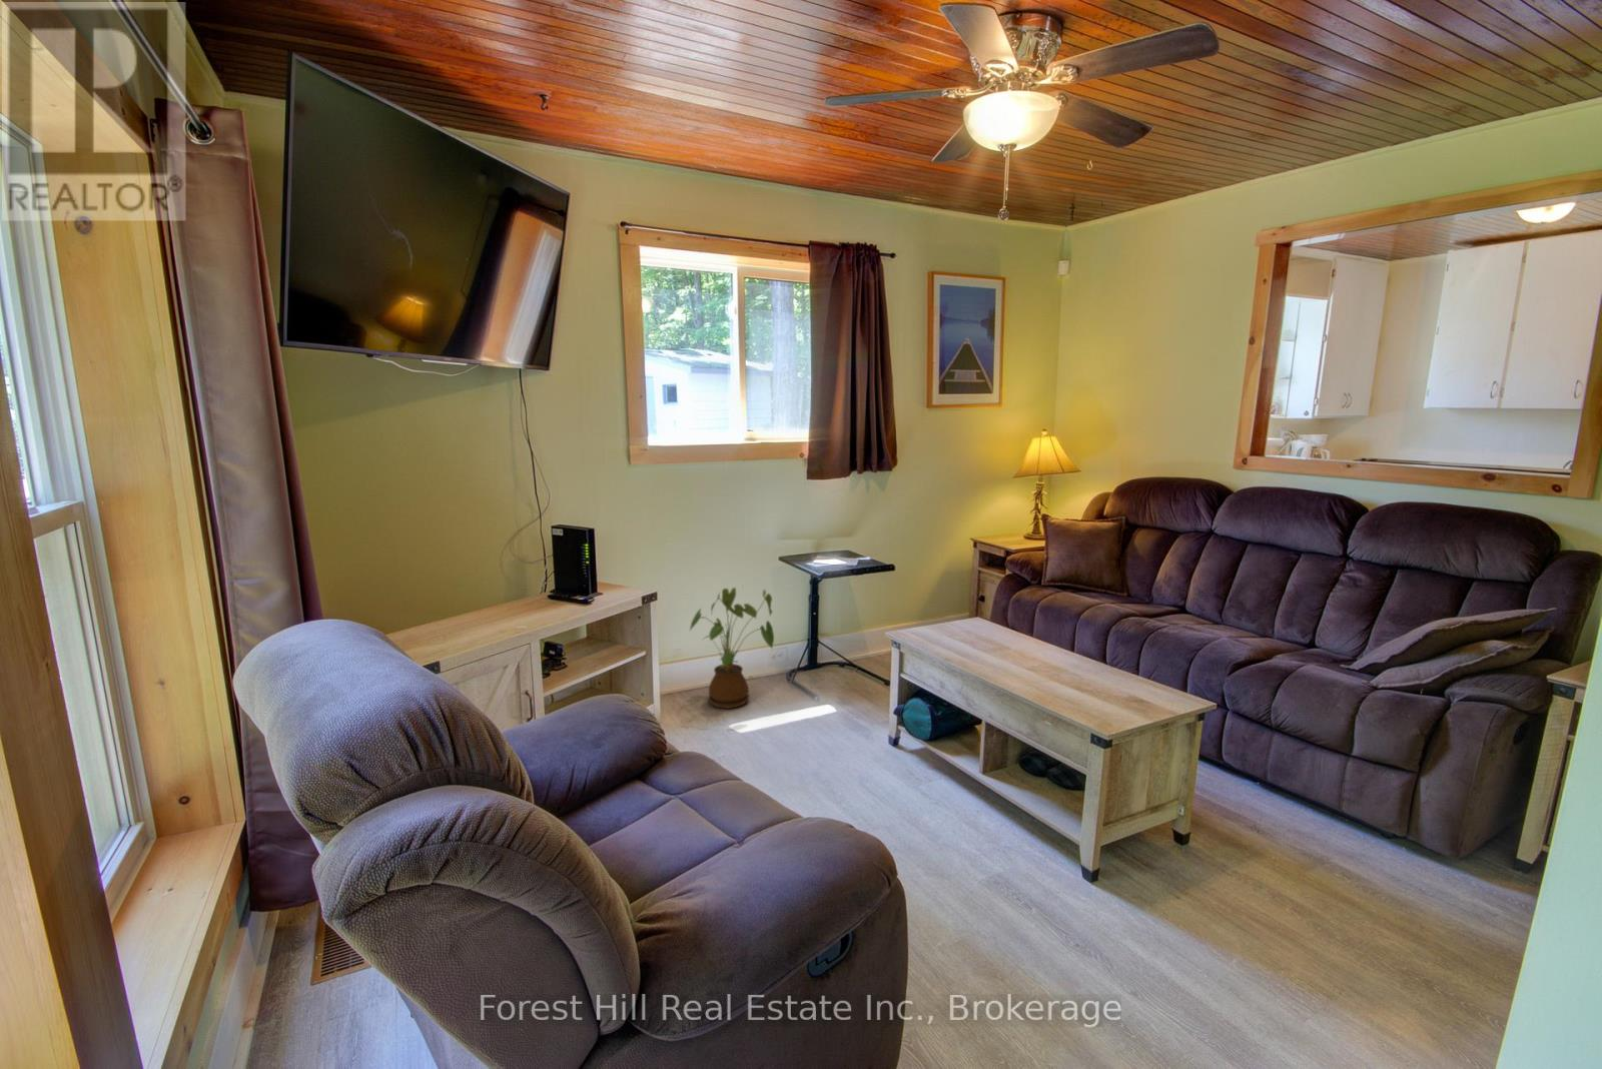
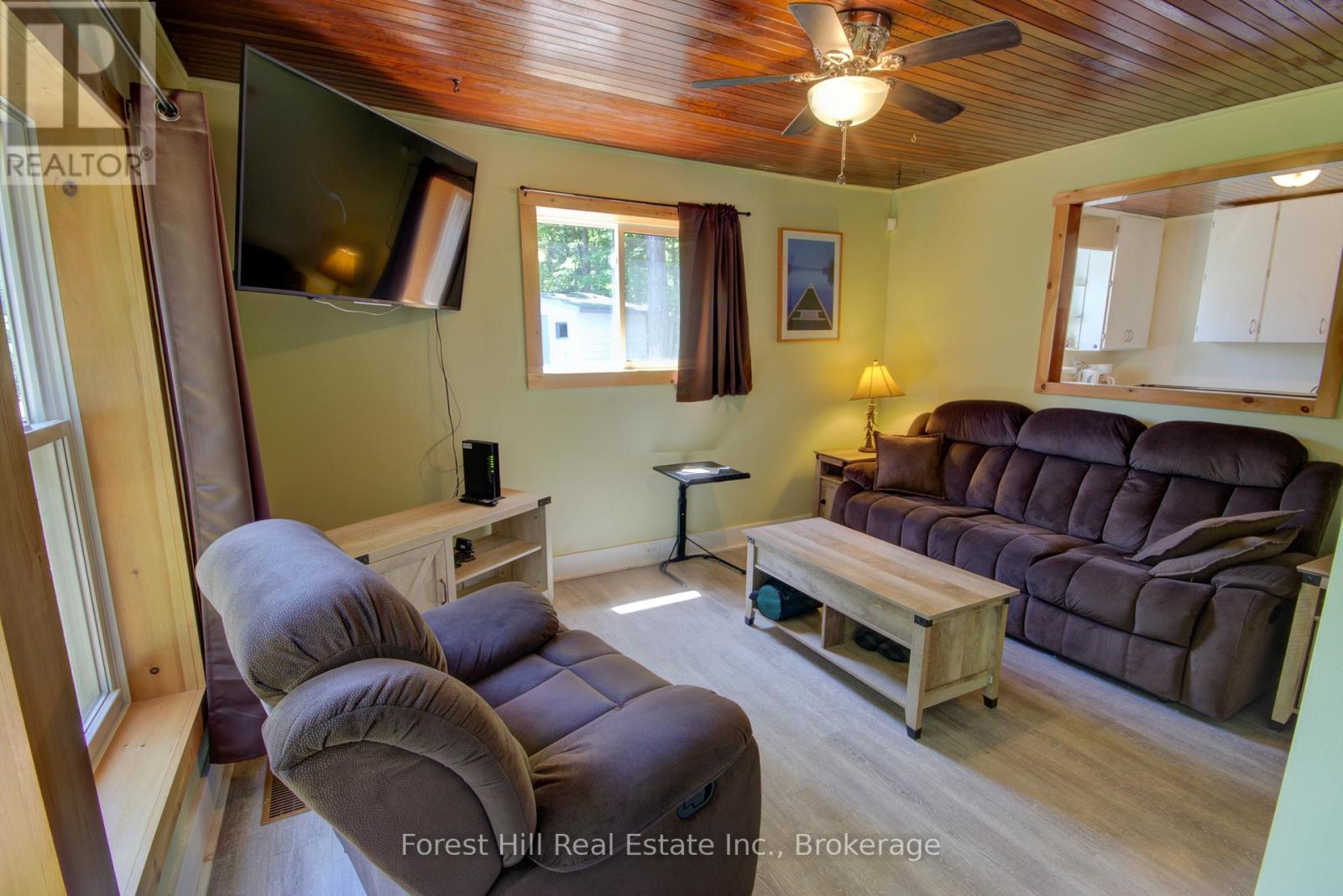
- house plant [688,587,775,710]
